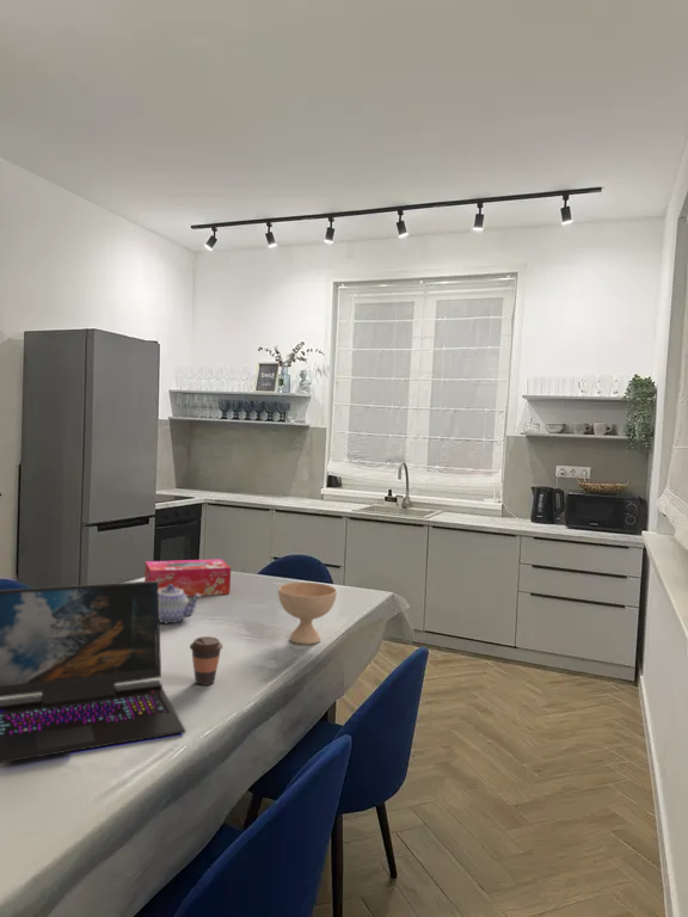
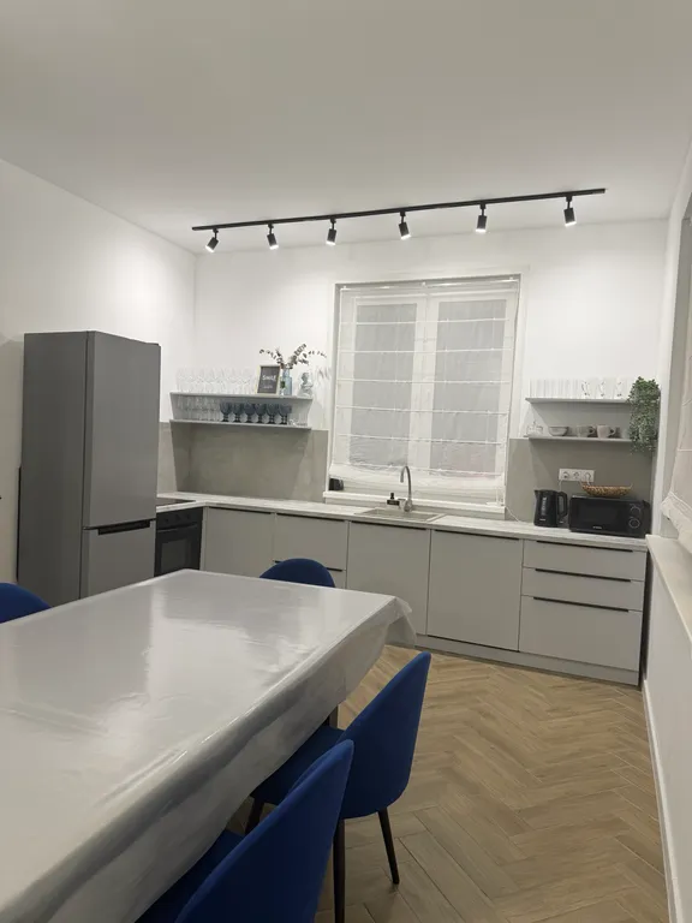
- laptop [0,580,186,764]
- coffee cup [189,635,225,687]
- teapot [159,584,202,624]
- bowl [277,581,338,646]
- tissue box [143,558,232,597]
